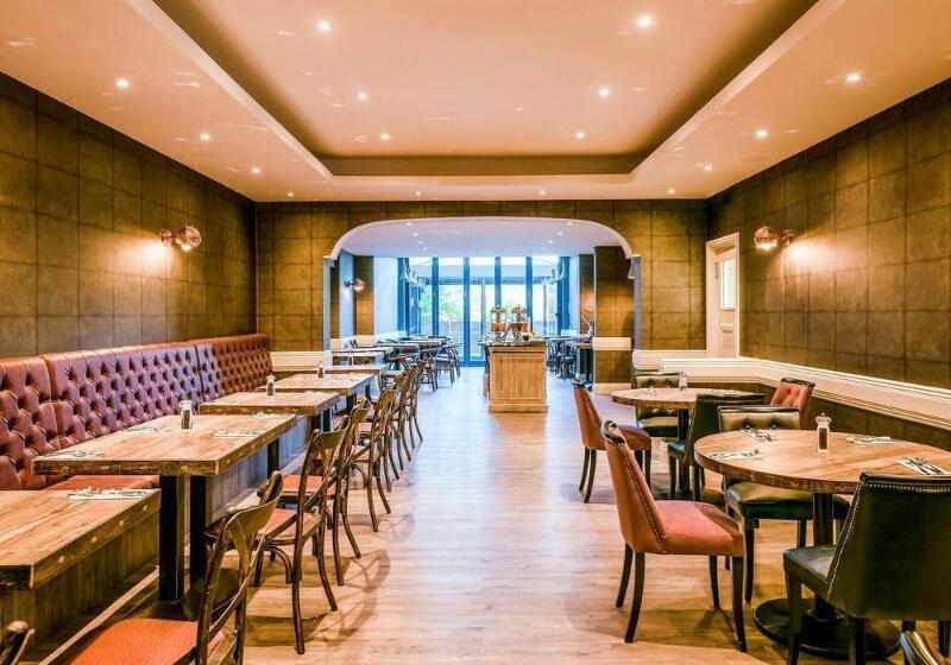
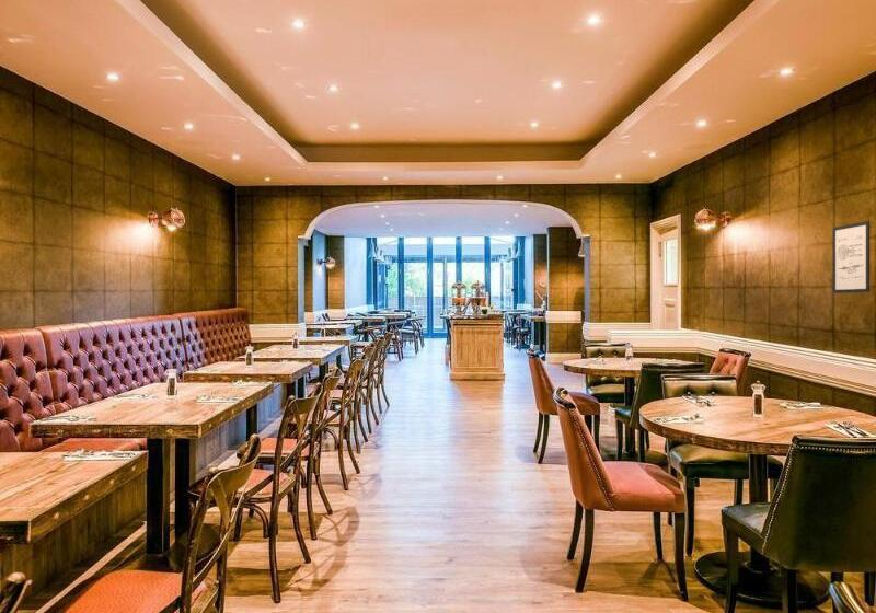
+ wall art [832,220,871,294]
